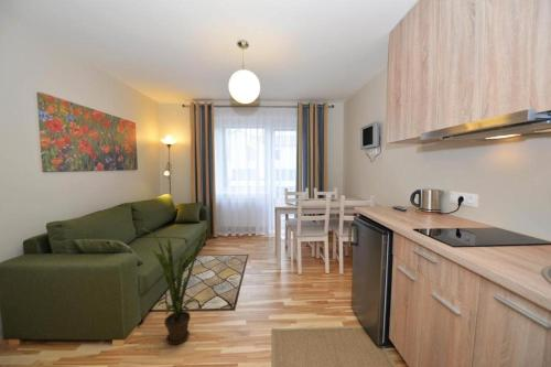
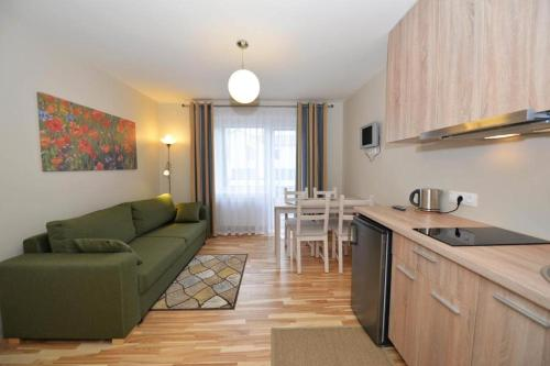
- house plant [138,224,209,345]
